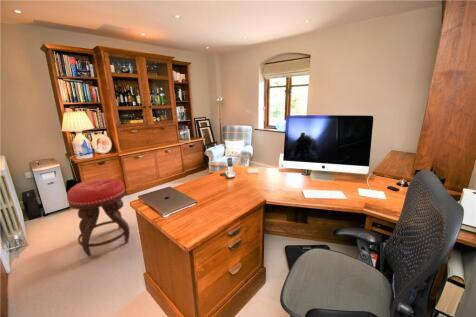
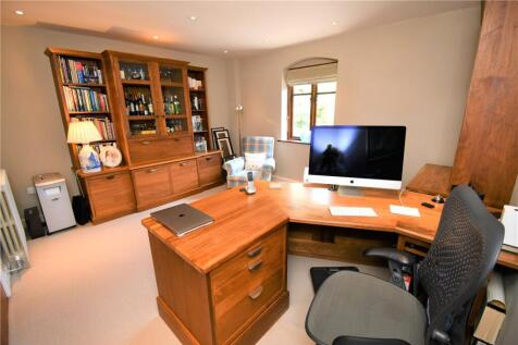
- stool [66,177,131,258]
